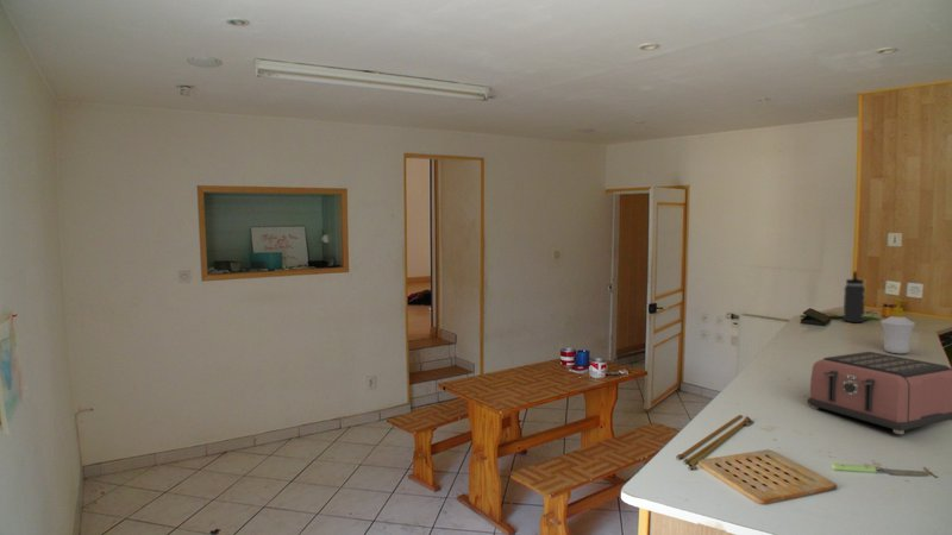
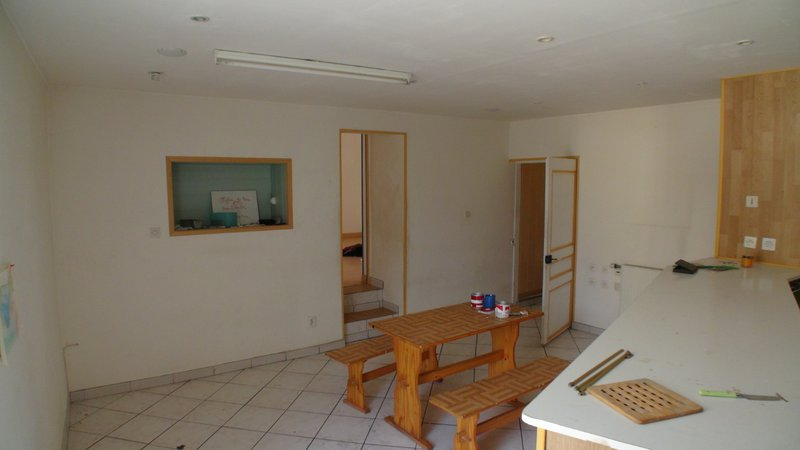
- soap bottle [879,296,916,354]
- thermos bottle [843,270,866,323]
- toaster [807,351,952,435]
